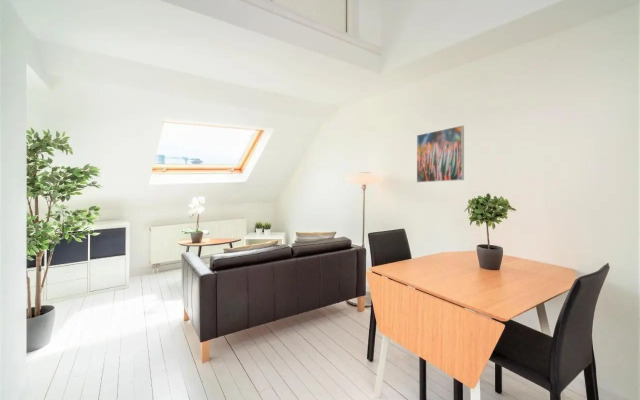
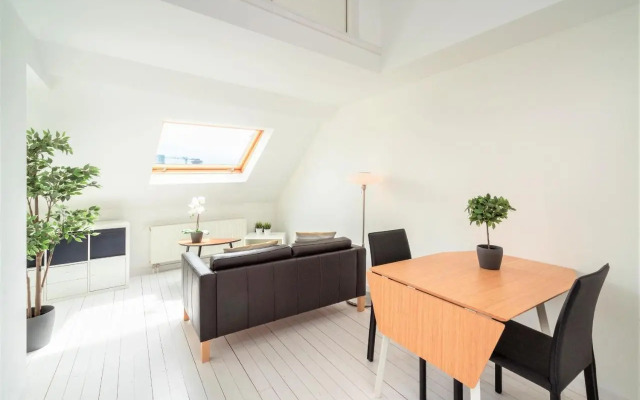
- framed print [416,124,465,184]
